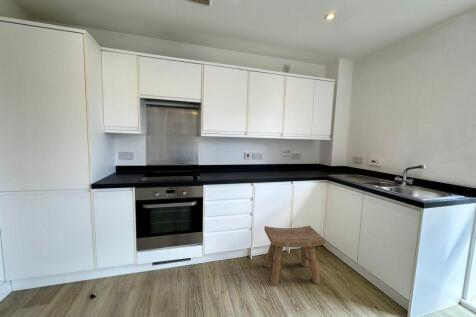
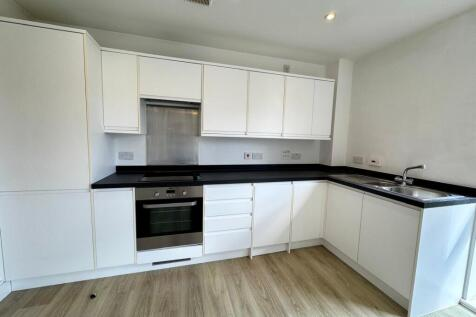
- stool [263,225,326,287]
